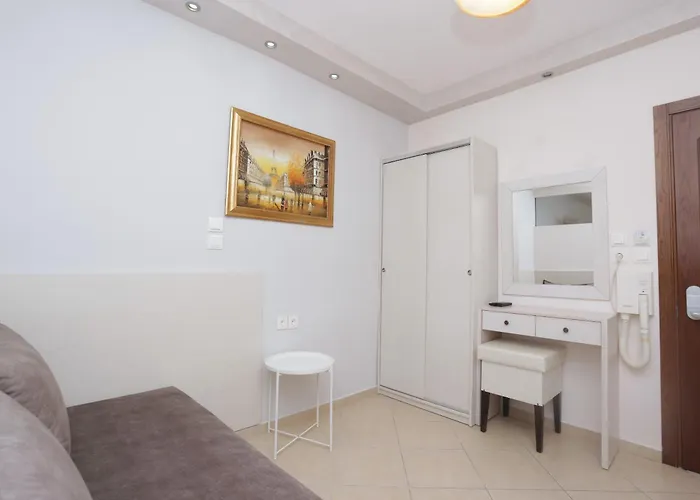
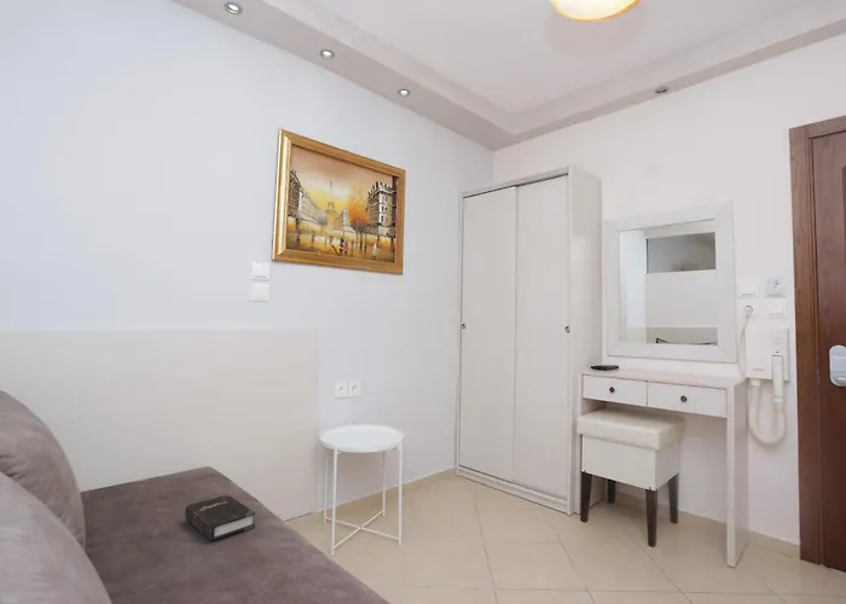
+ hardback book [184,493,256,542]
